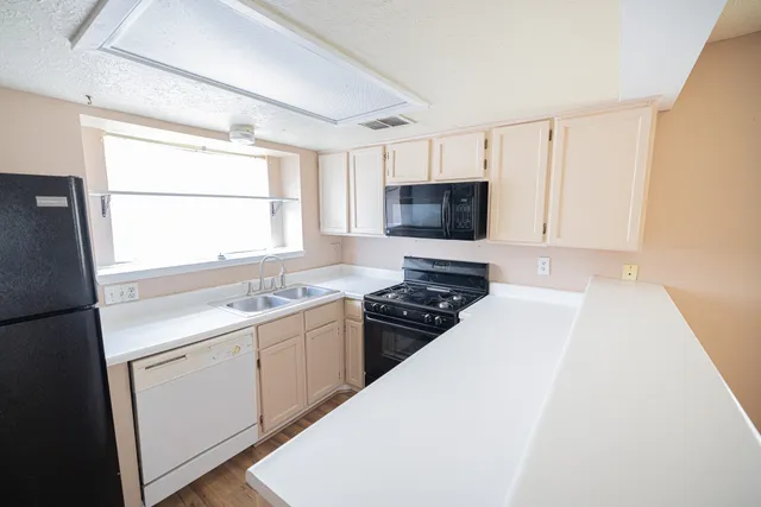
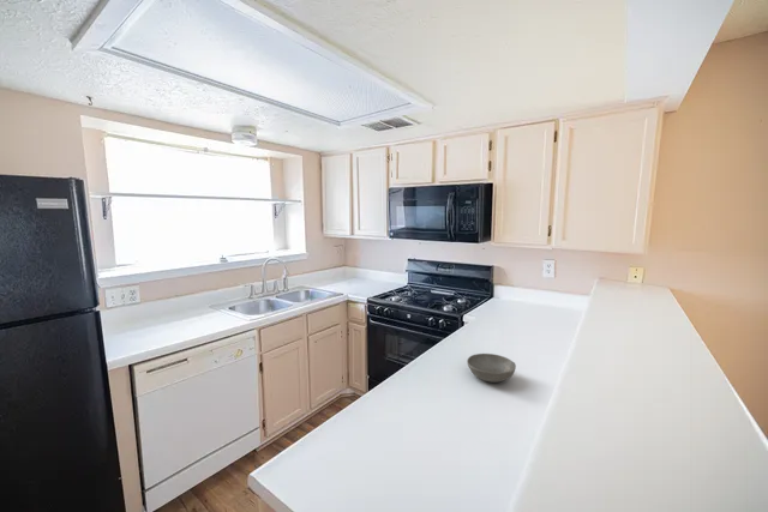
+ soup bowl [466,353,517,384]
